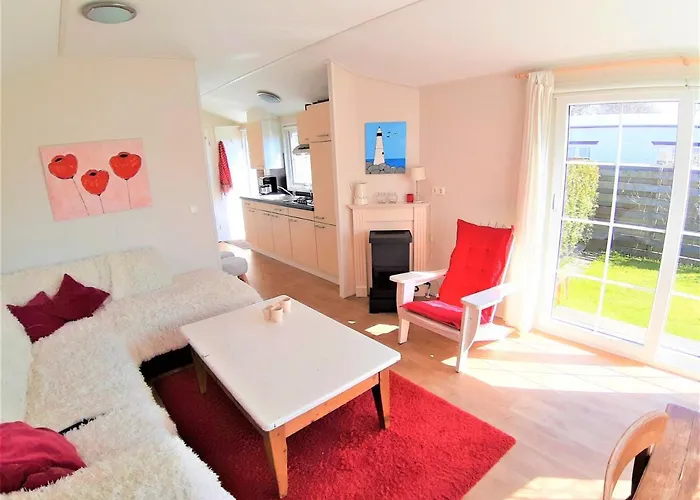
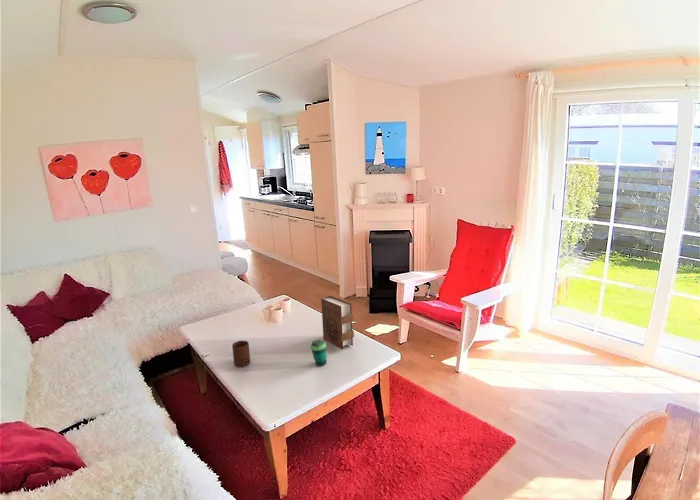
+ cup [231,340,251,367]
+ cup [310,339,328,367]
+ book [320,295,355,350]
